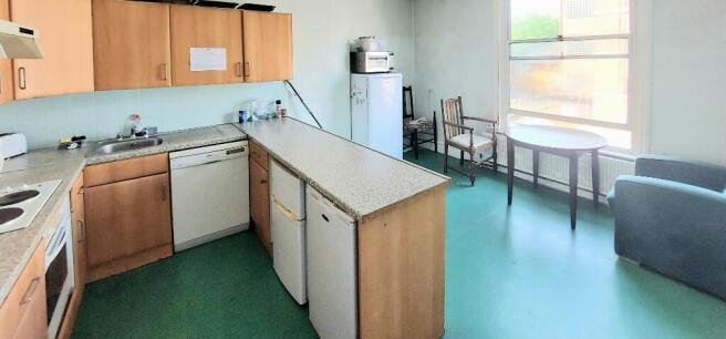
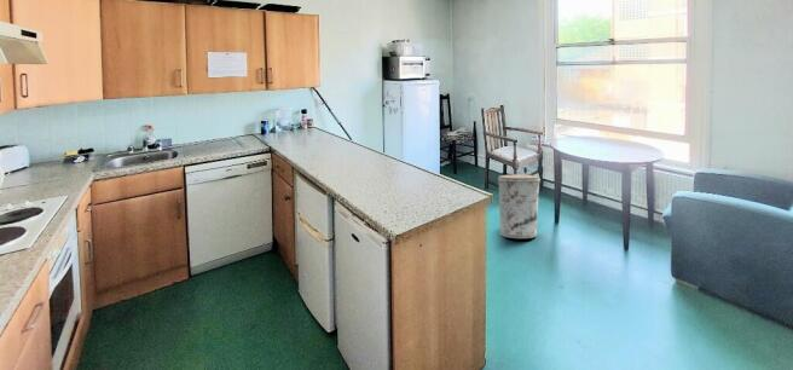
+ trash can [497,173,542,239]
